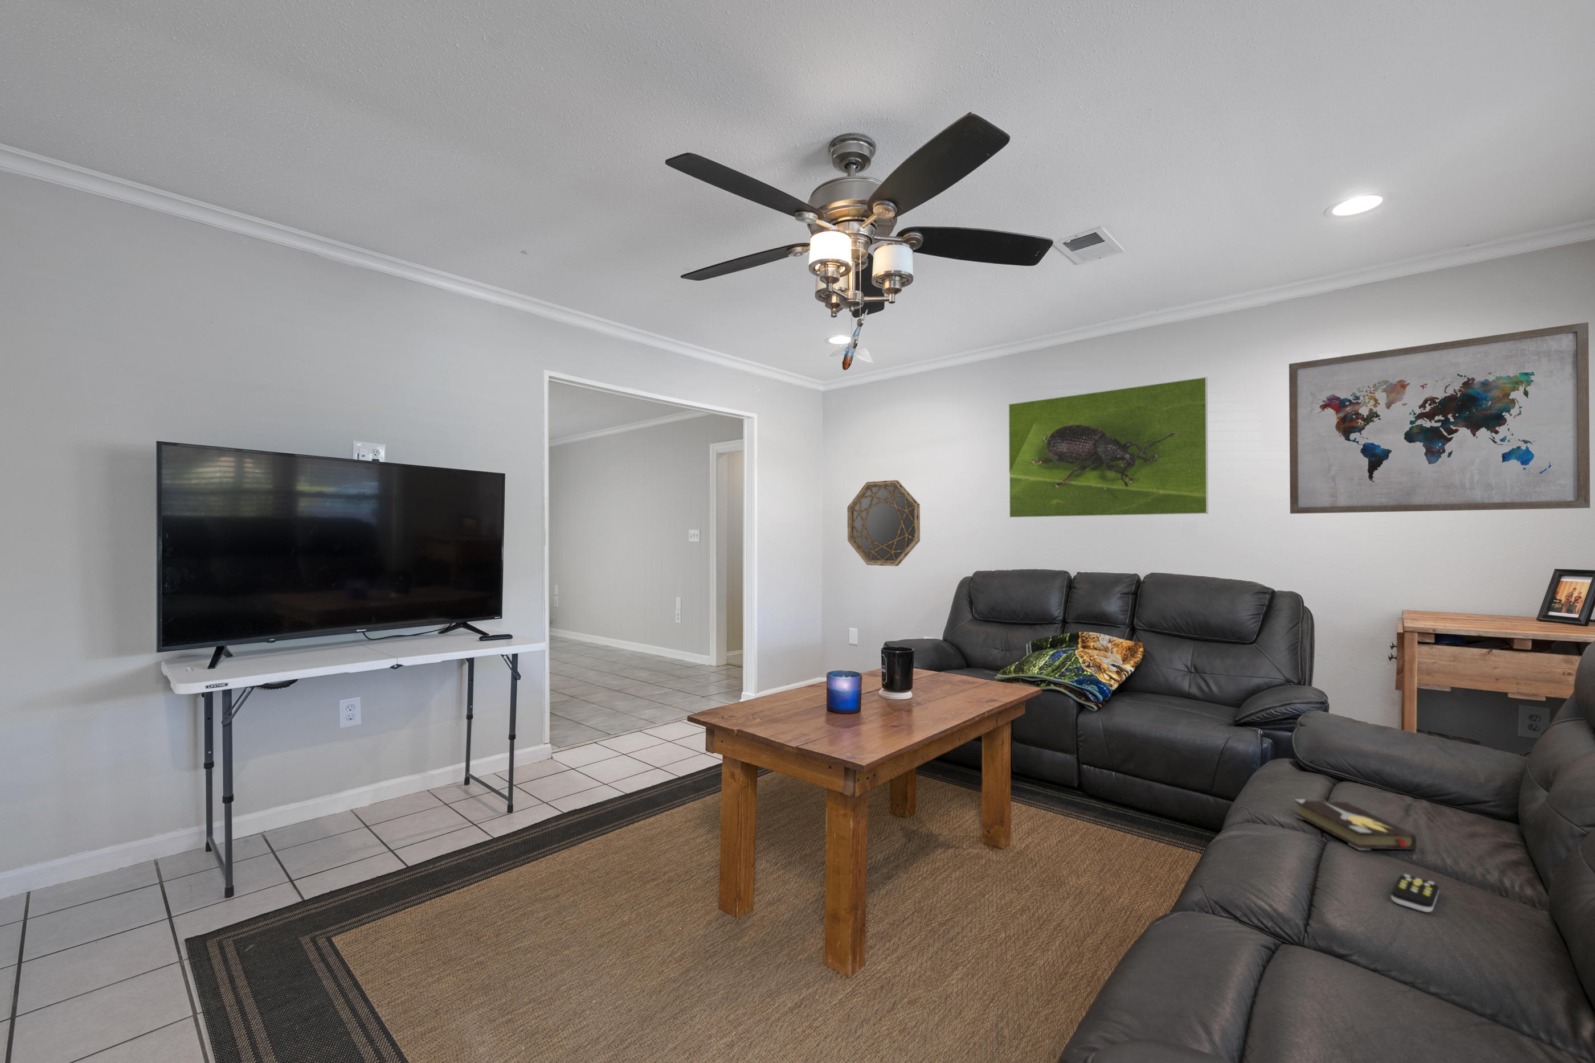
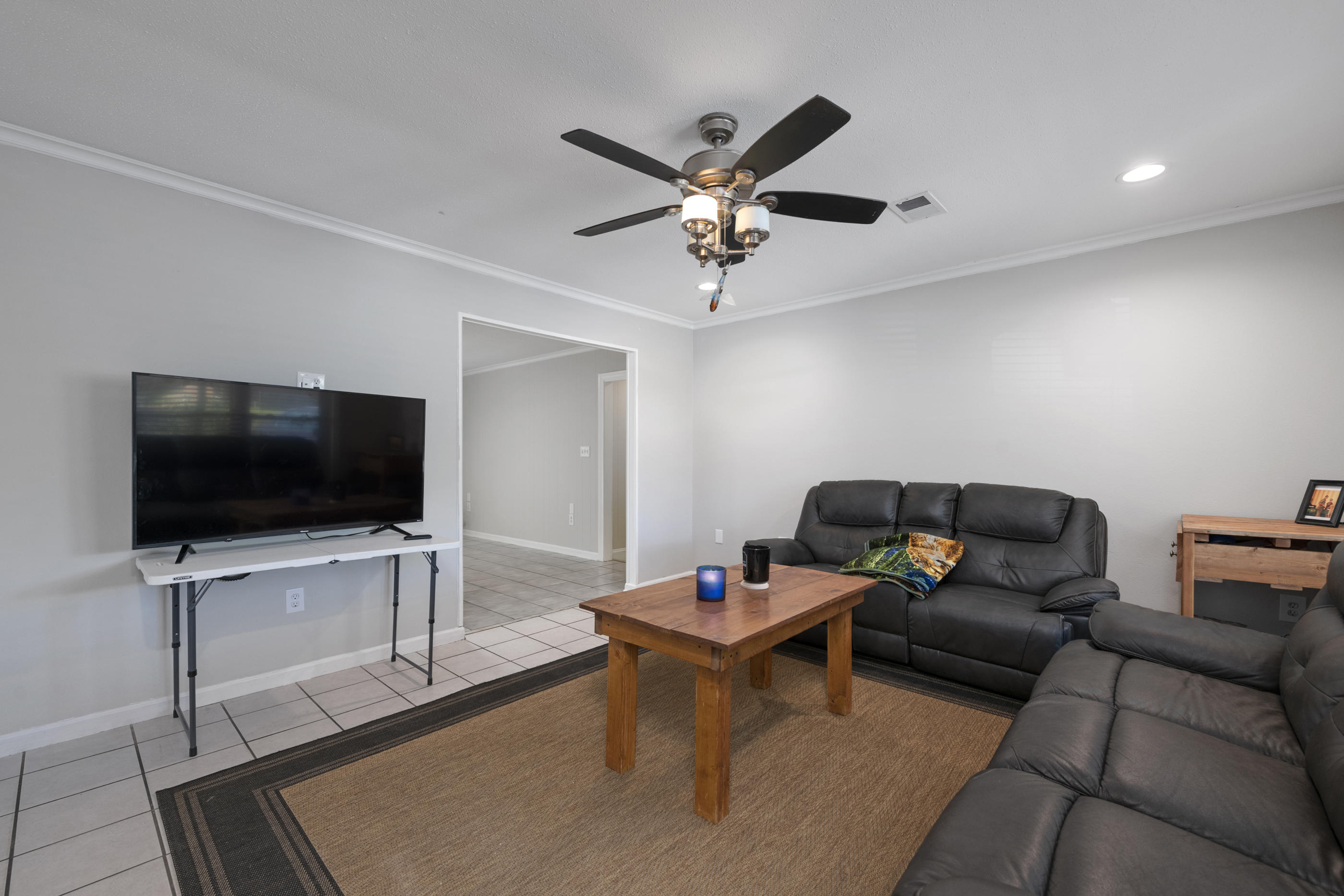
- wall art [1289,322,1590,514]
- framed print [1009,376,1209,518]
- remote control [1391,874,1440,912]
- hardback book [1294,798,1417,851]
- home mirror [847,479,921,567]
